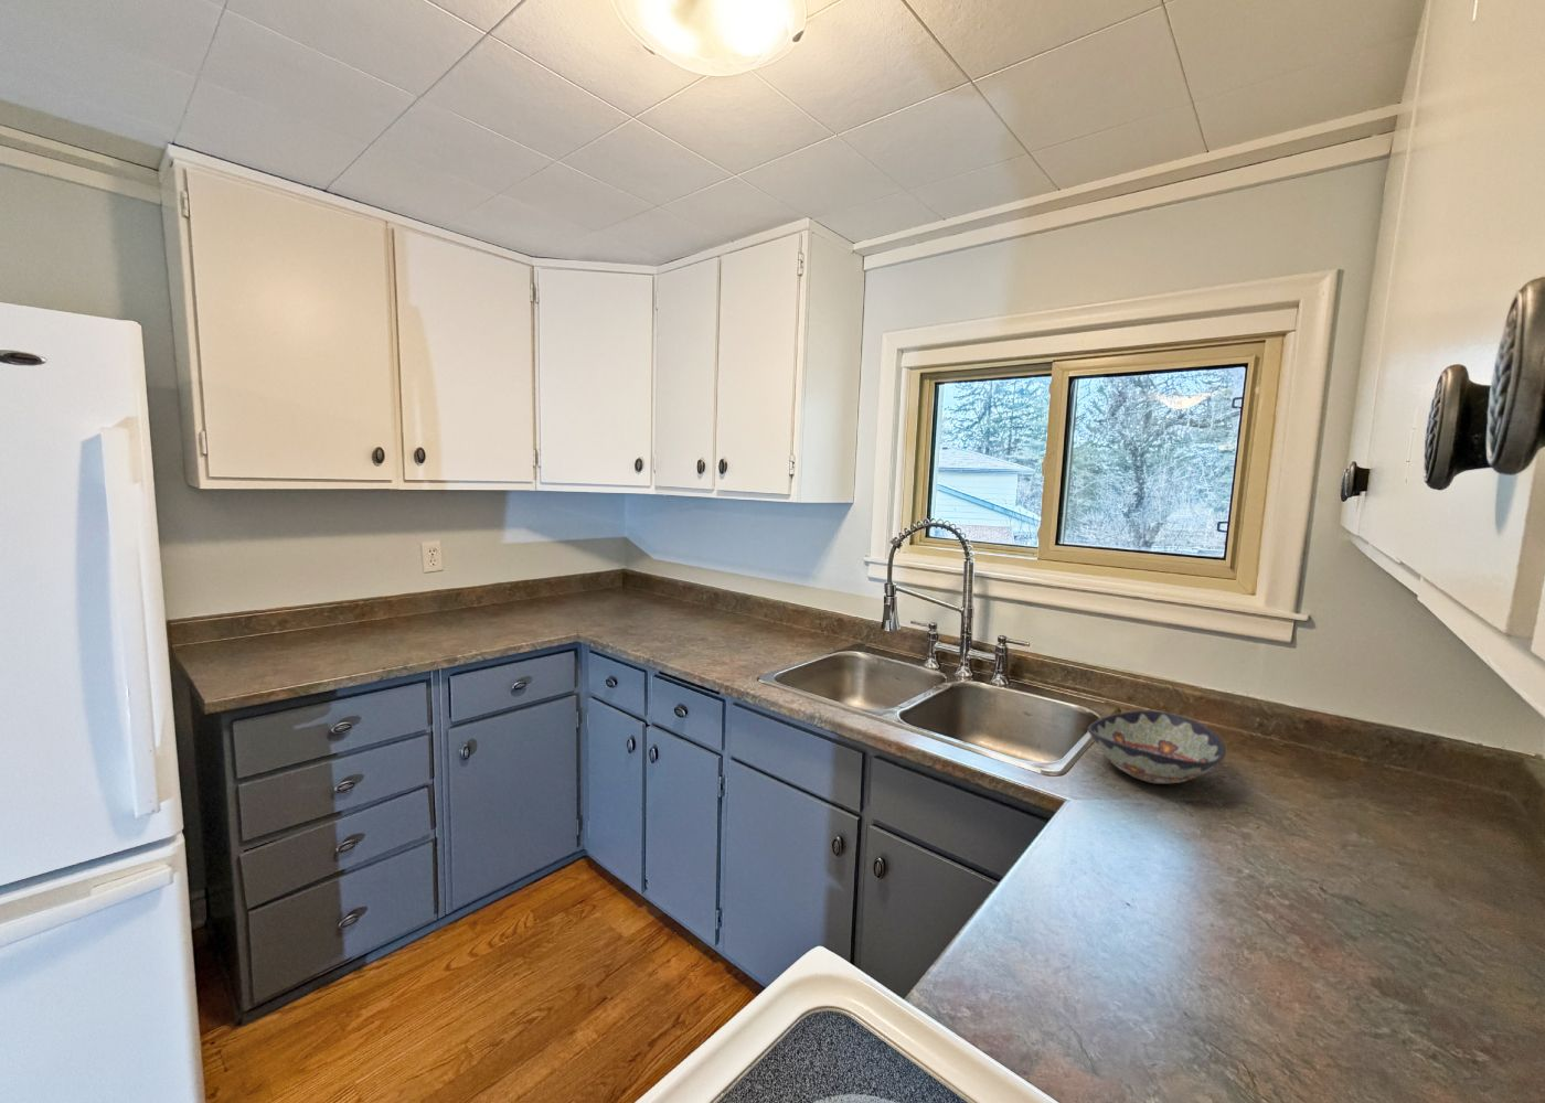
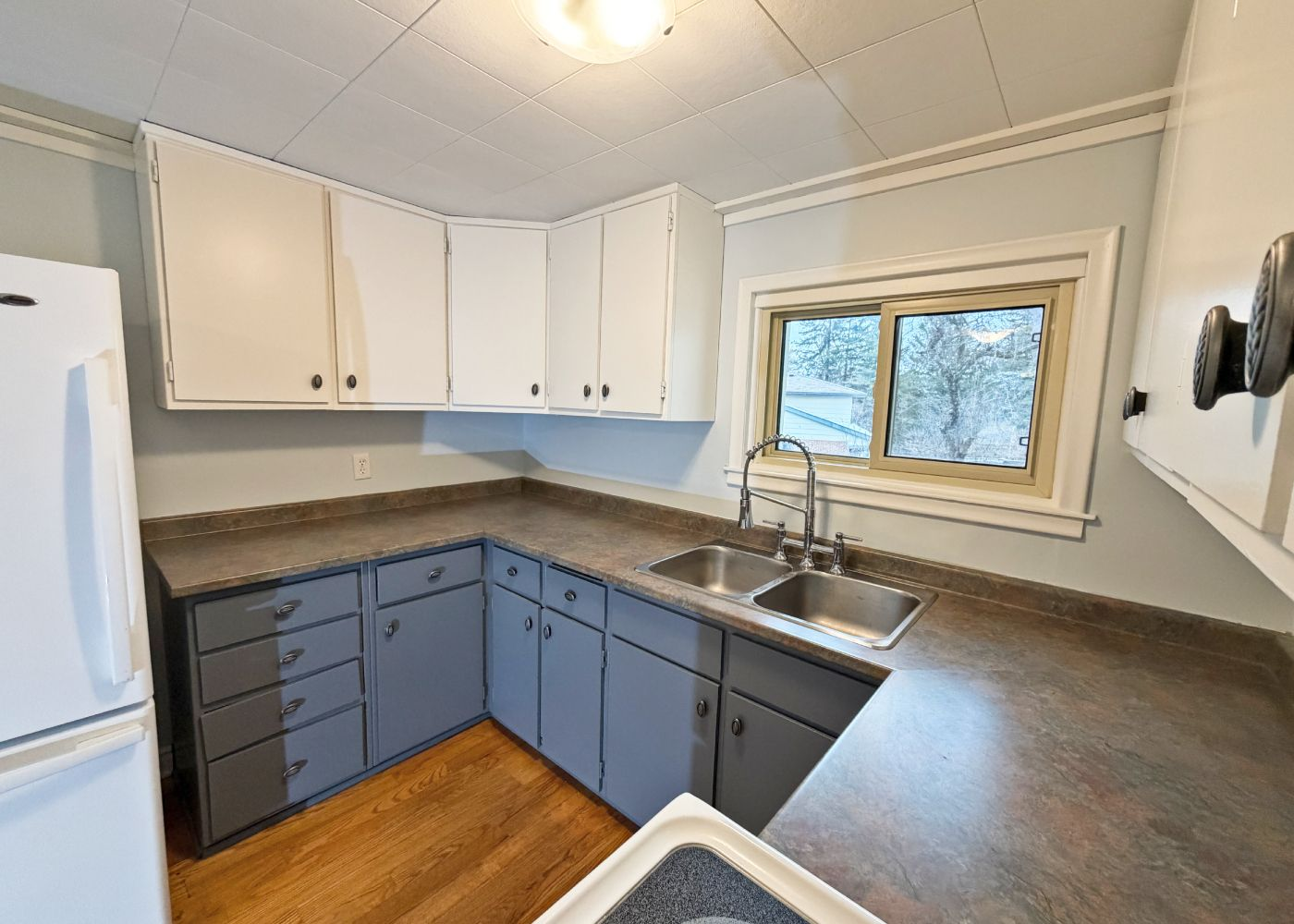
- decorative bowl [1087,709,1227,785]
